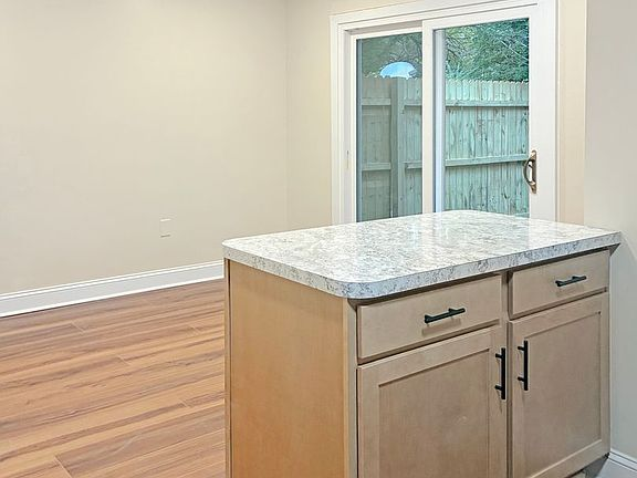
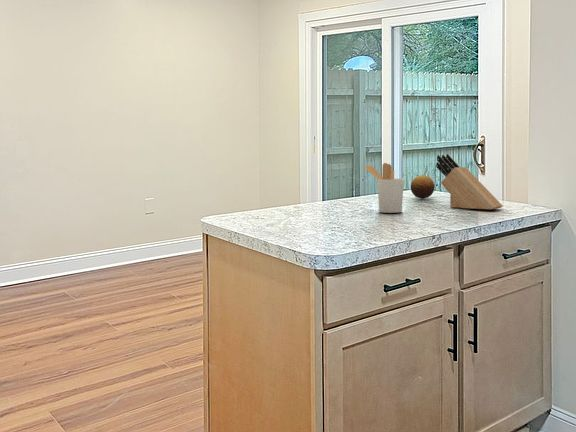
+ knife block [435,153,504,210]
+ utensil holder [362,162,405,214]
+ fruit [410,174,436,200]
